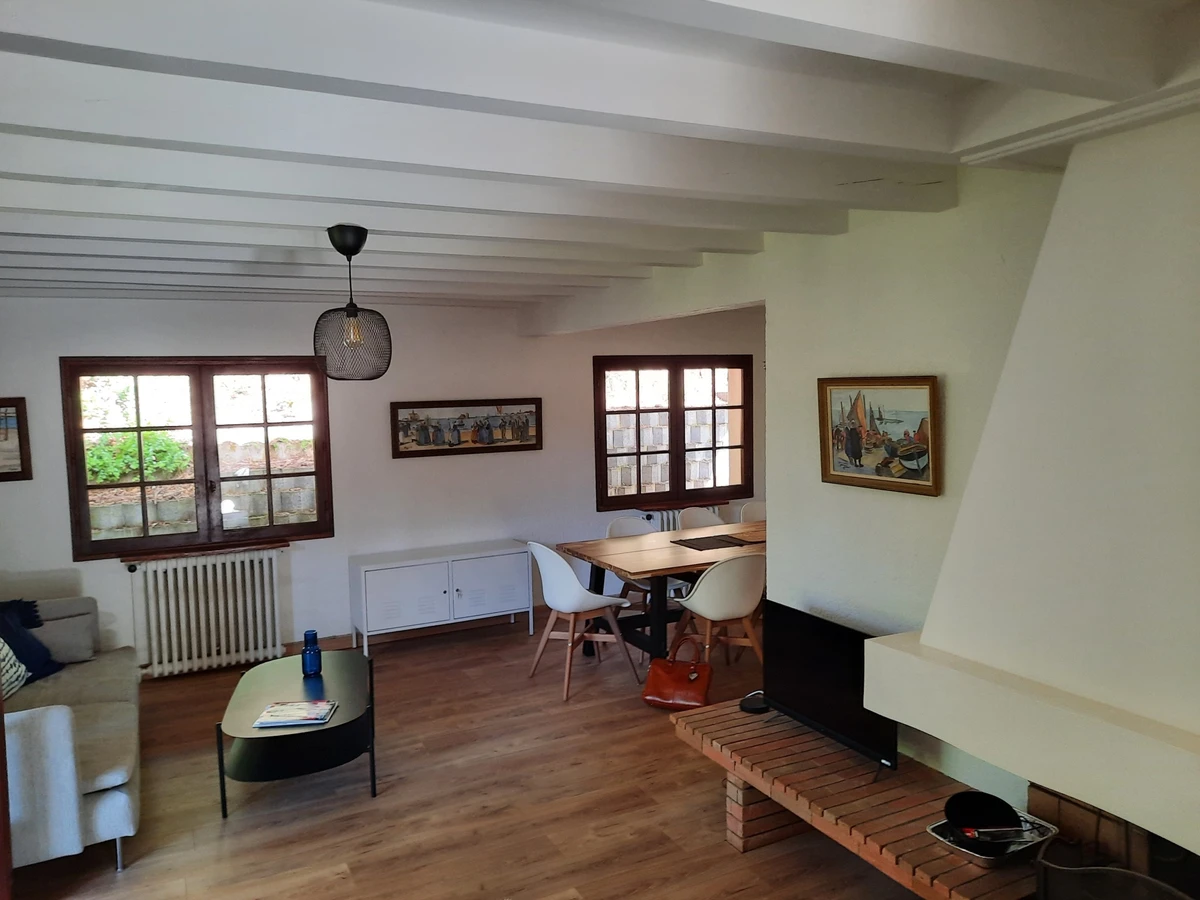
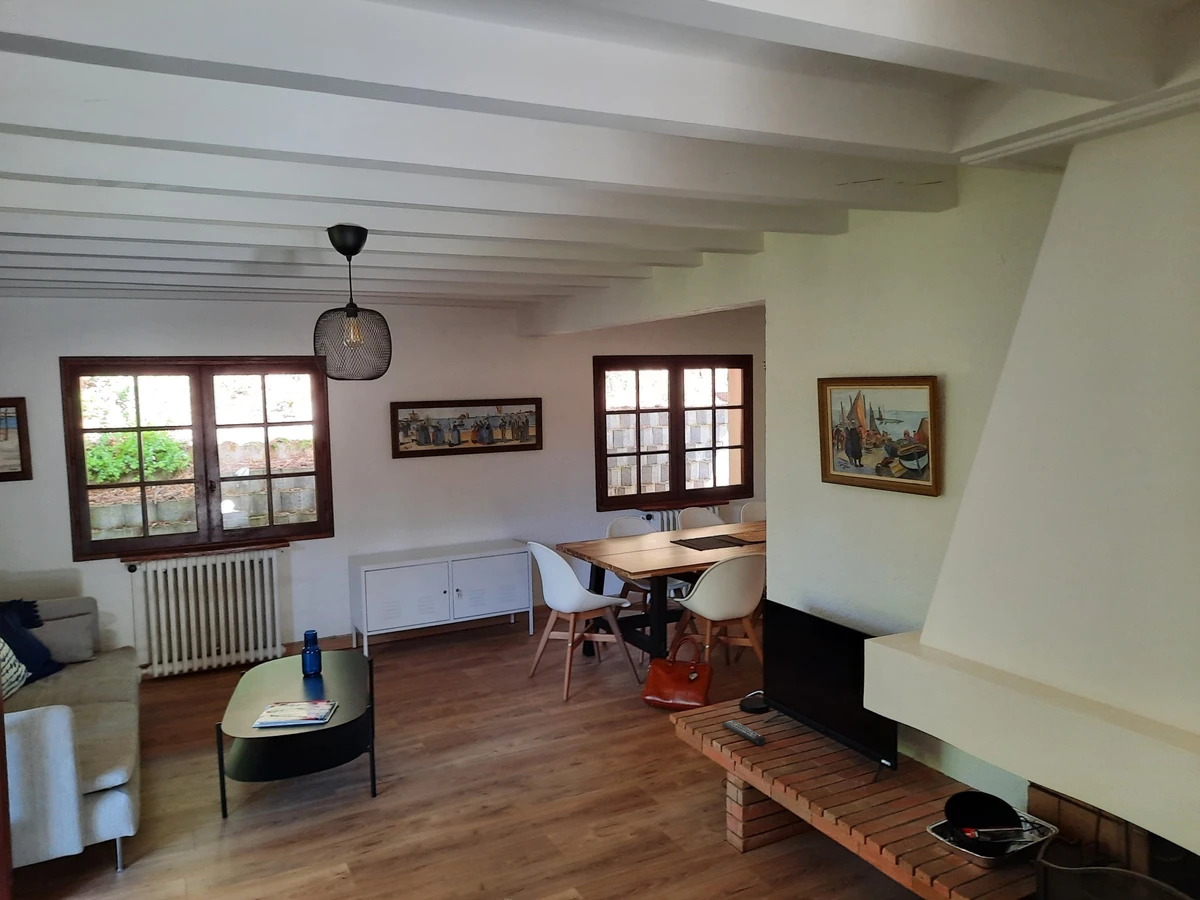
+ remote control [721,719,767,746]
